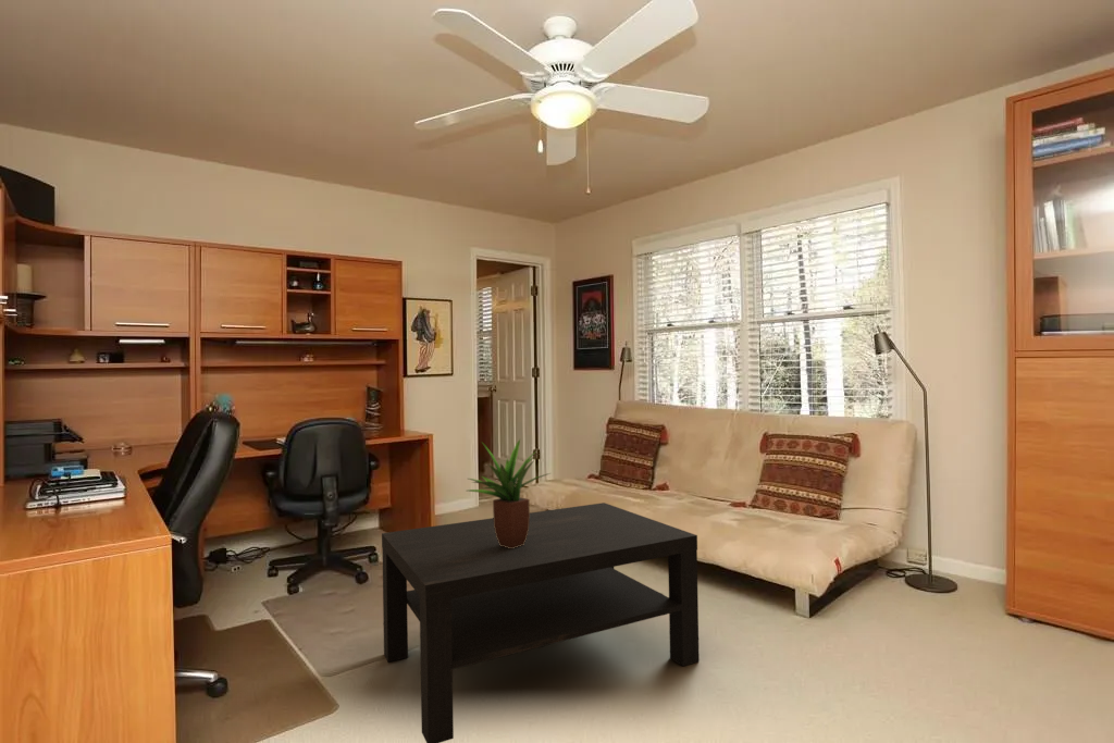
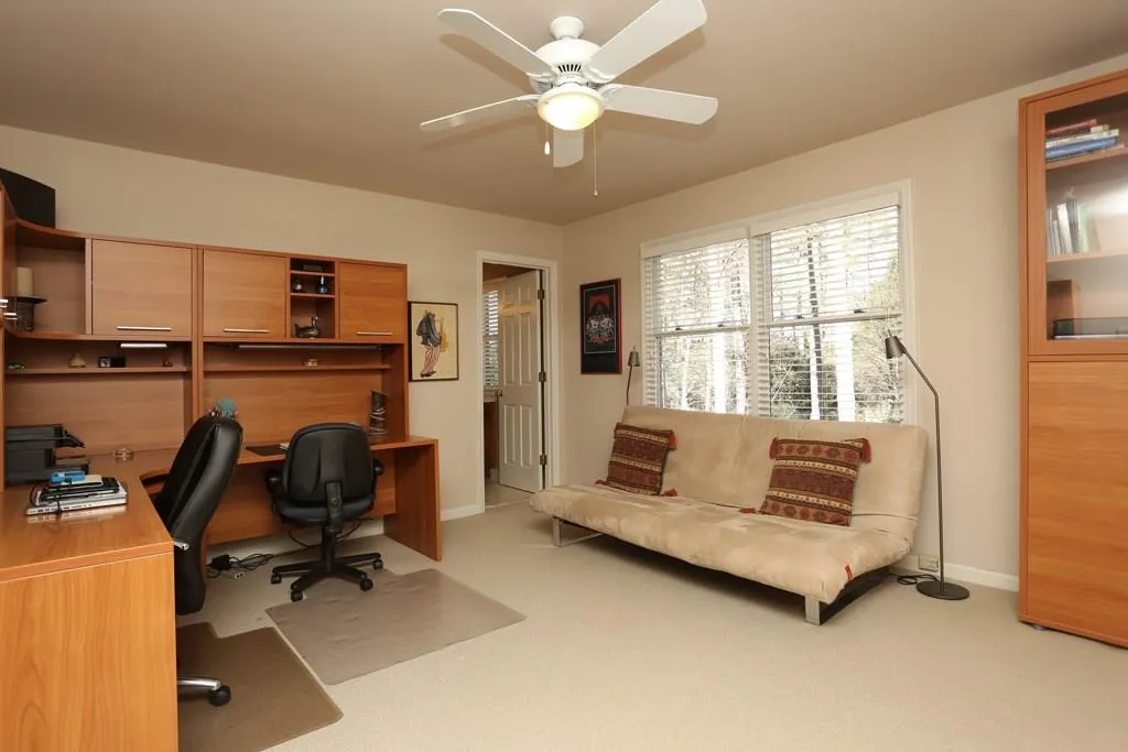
- coffee table [381,501,701,743]
- potted plant [467,438,552,548]
